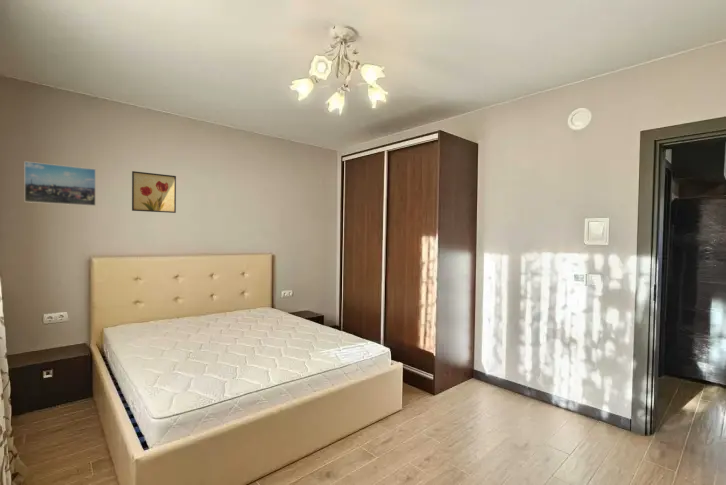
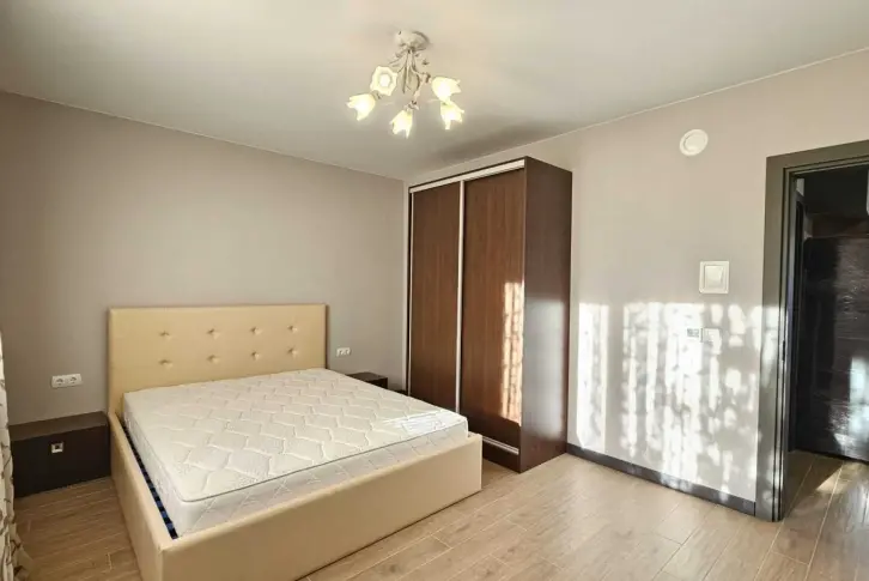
- wall art [131,170,177,214]
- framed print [23,160,97,207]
